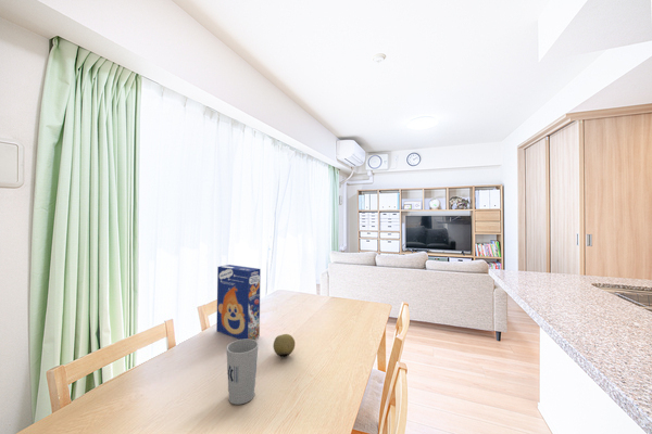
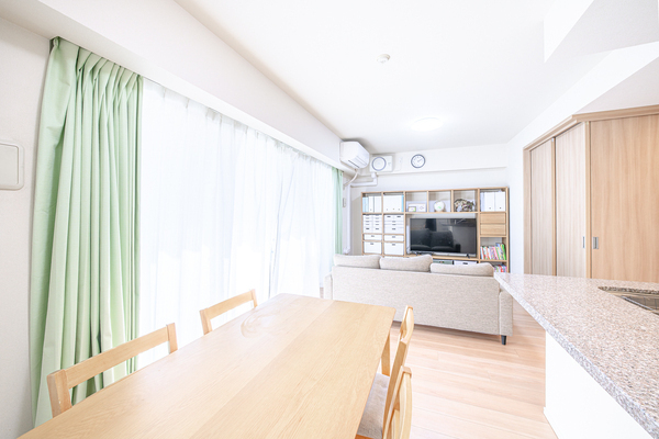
- cup [226,339,260,406]
- fruit [273,333,296,358]
- cereal box [215,264,262,340]
